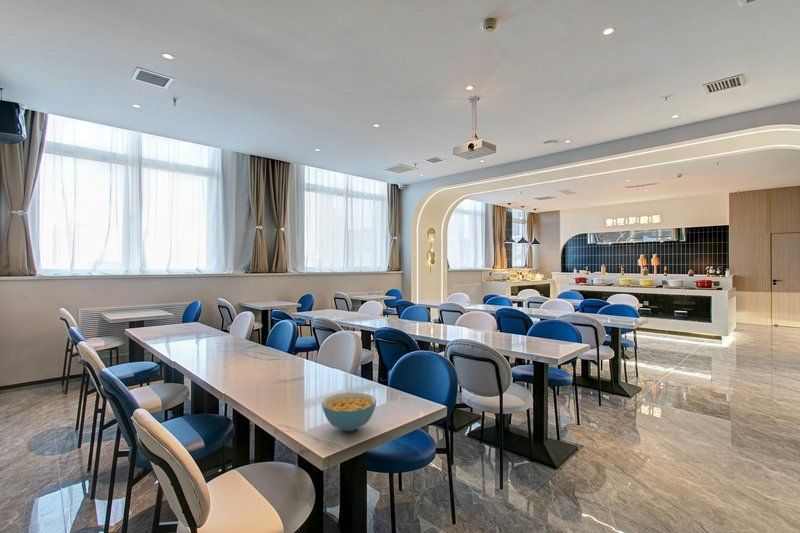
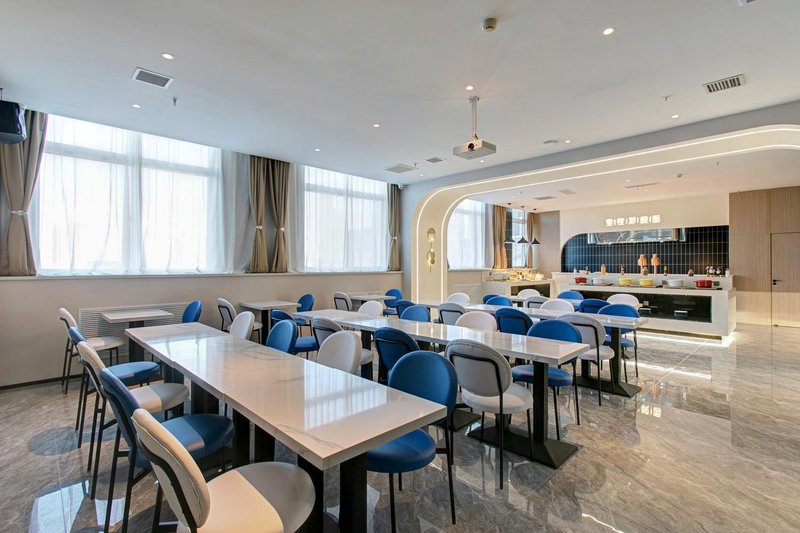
- cereal bowl [321,391,377,432]
